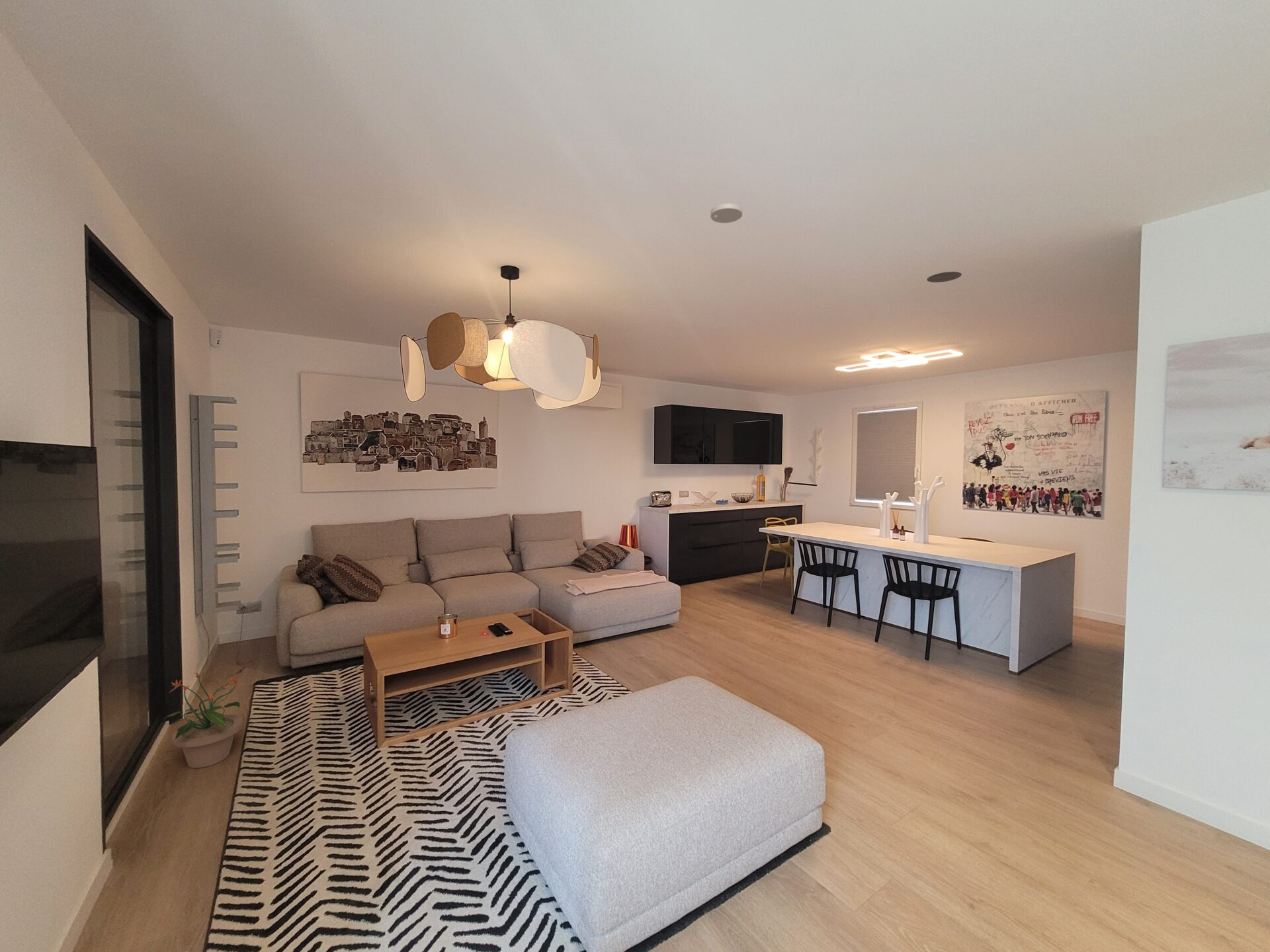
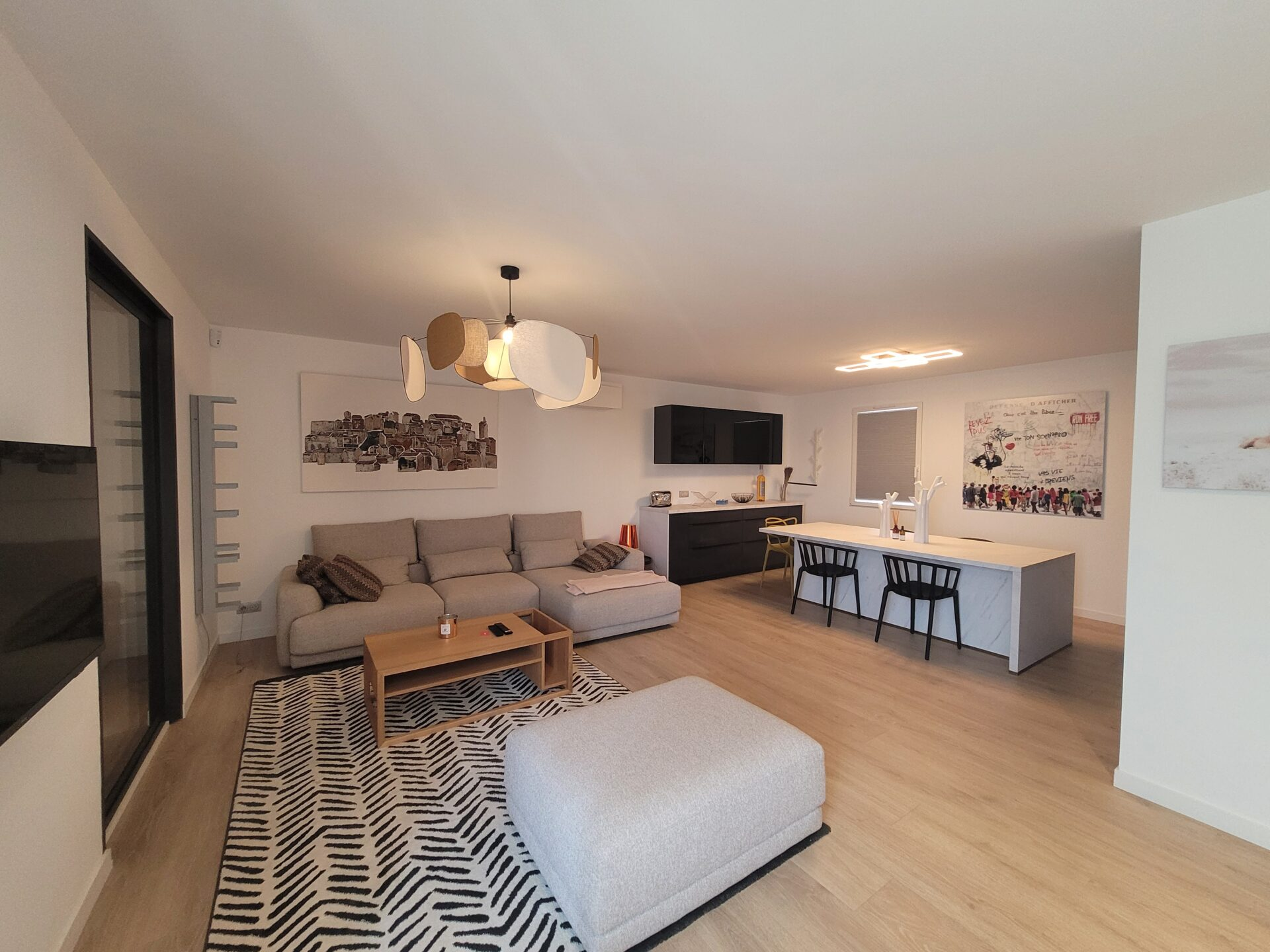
- recessed light [926,271,962,283]
- smoke detector [710,203,743,223]
- potted plant [163,671,243,769]
